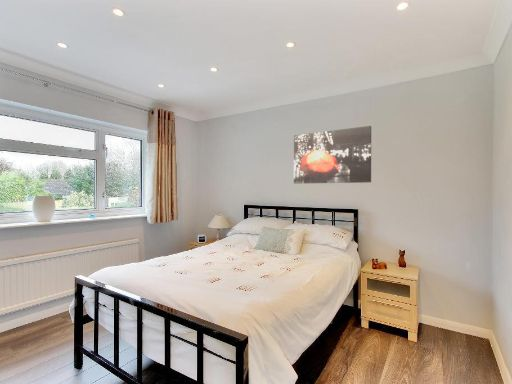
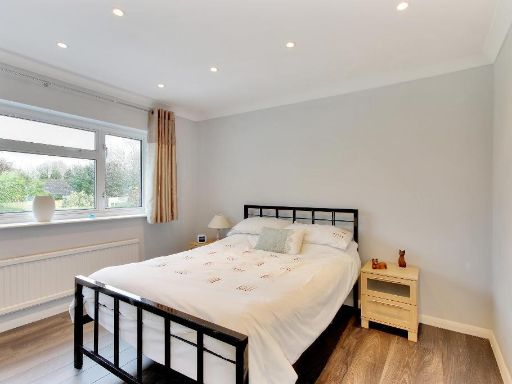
- wall art [293,125,372,185]
